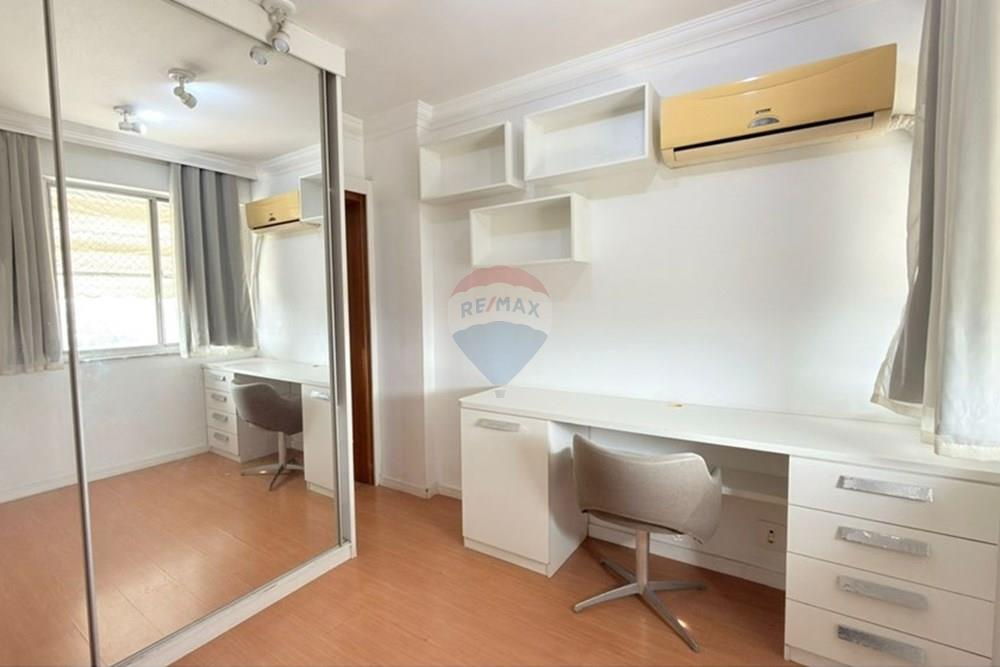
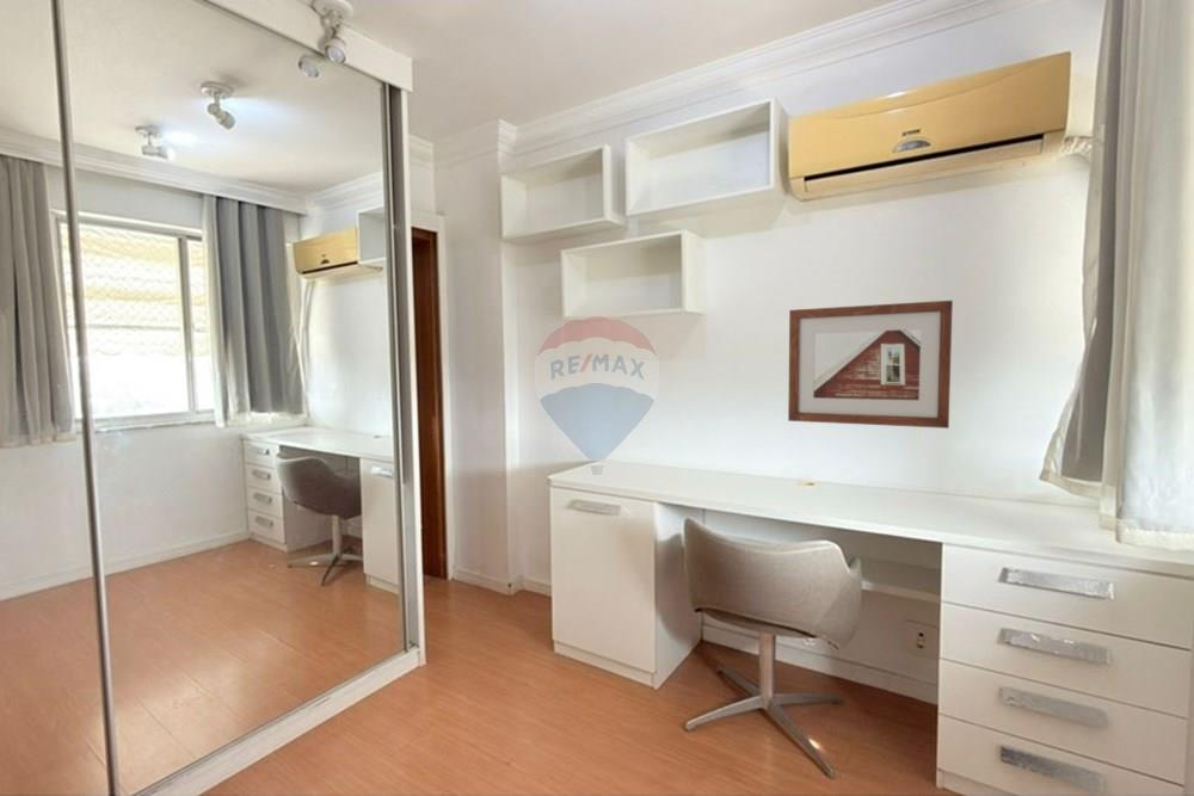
+ picture frame [787,300,954,430]
